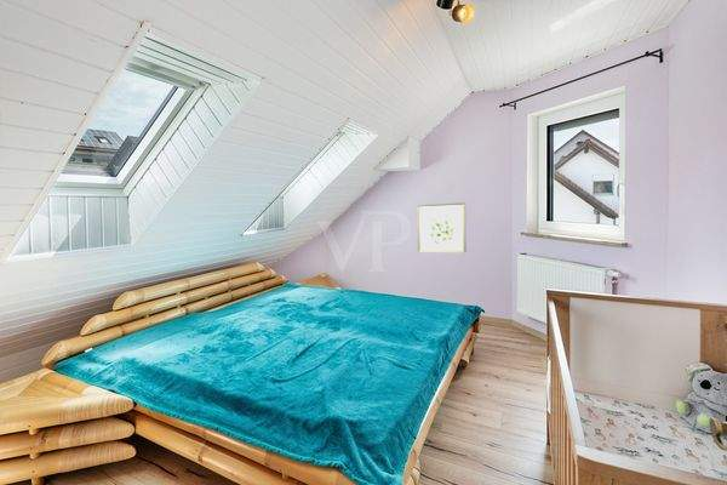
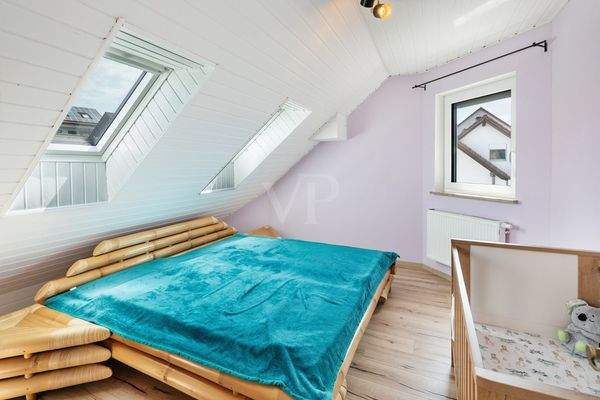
- wall art [417,201,466,253]
